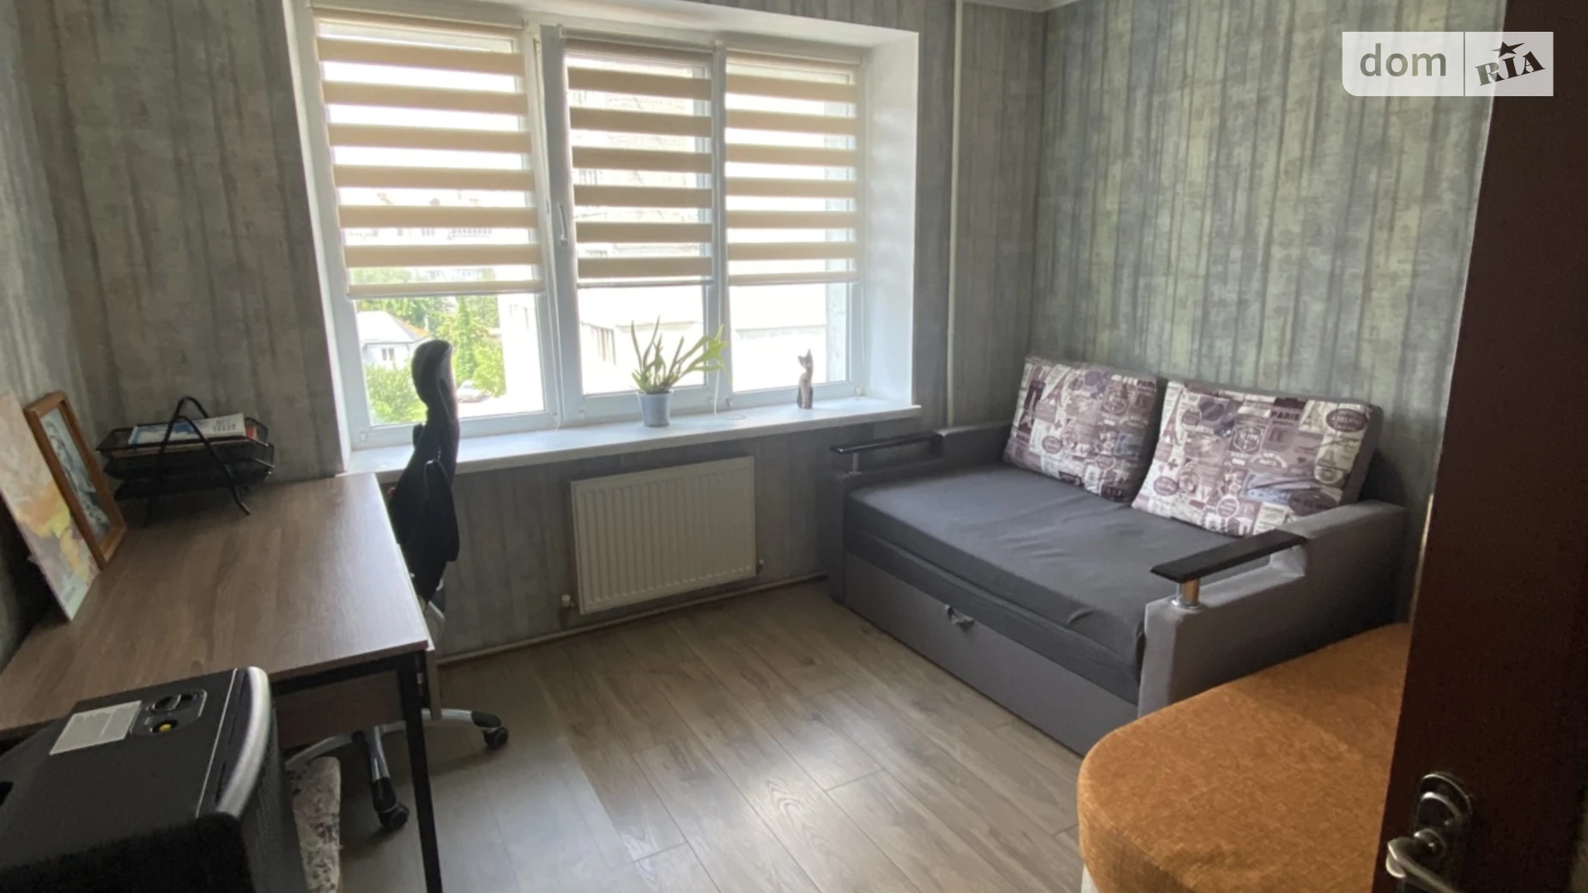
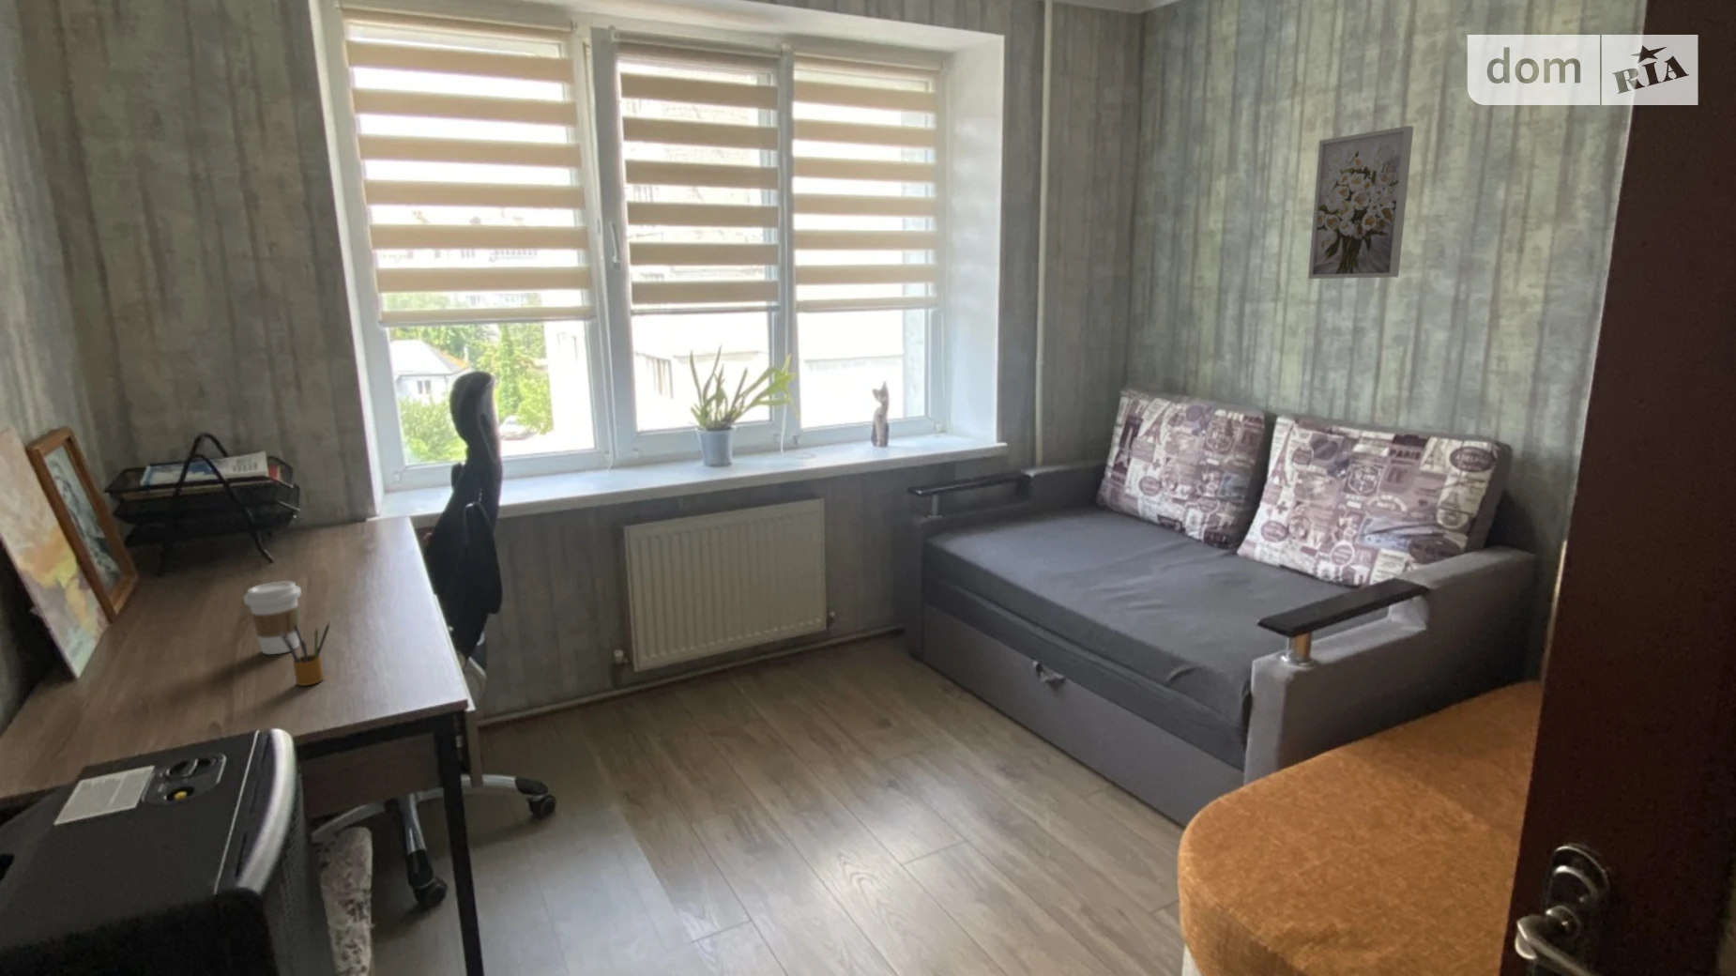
+ pencil box [278,621,330,686]
+ wall art [1307,125,1414,280]
+ coffee cup [243,580,302,655]
